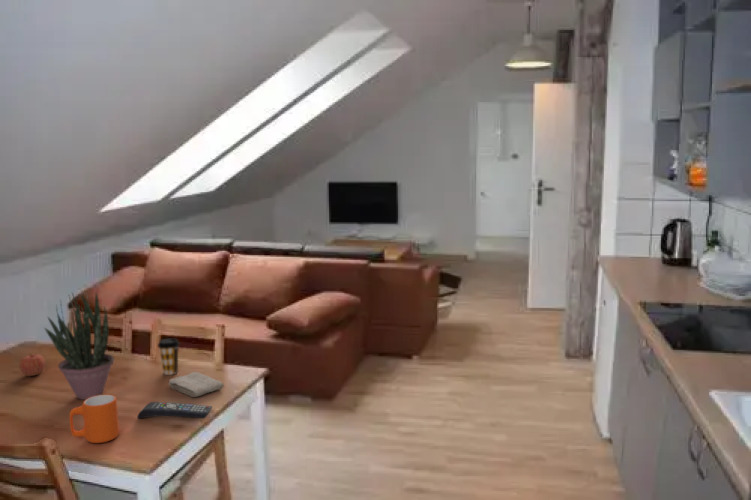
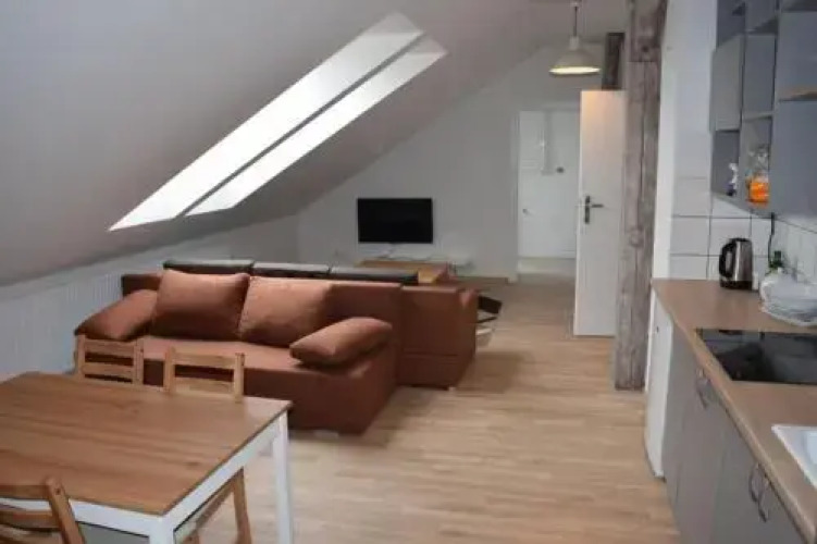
- washcloth [167,371,225,398]
- potted plant [43,291,115,401]
- apple [18,353,46,377]
- coffee cup [157,337,181,376]
- remote control [136,401,213,420]
- mug [69,394,120,444]
